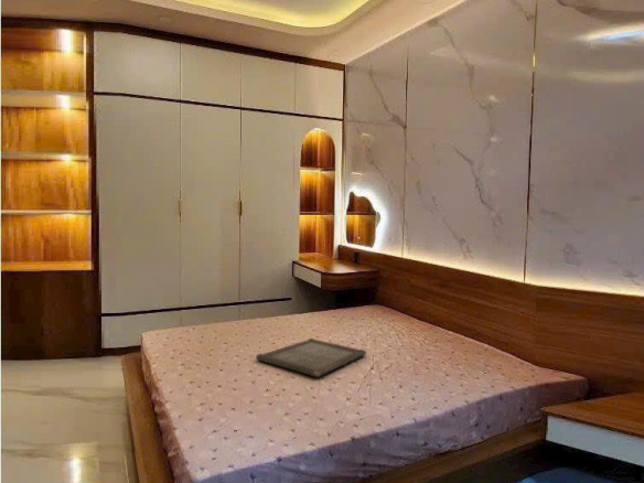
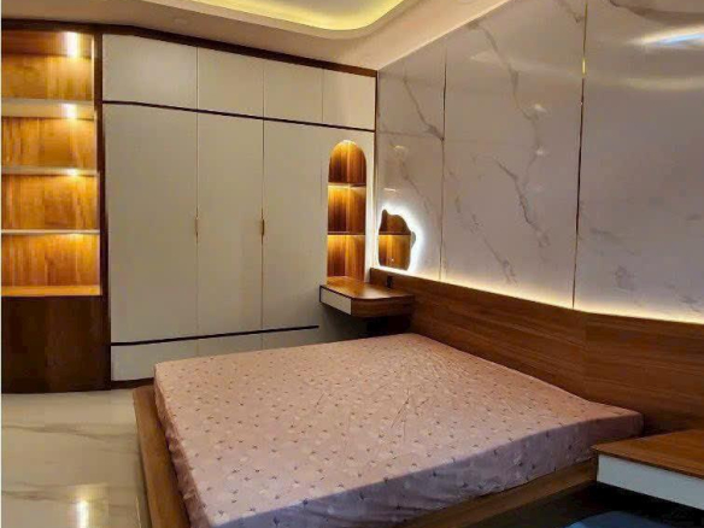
- serving tray [255,337,367,378]
